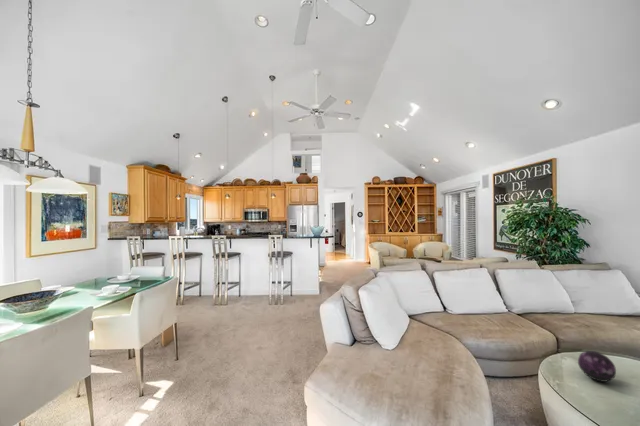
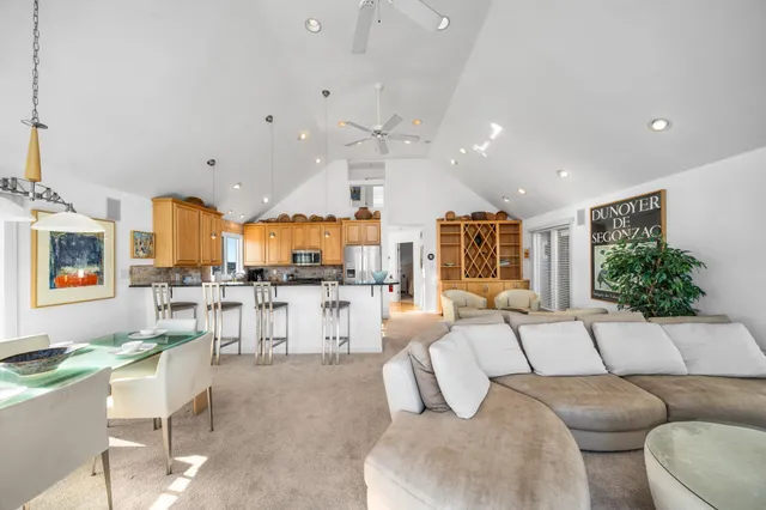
- decorative orb [577,350,617,383]
